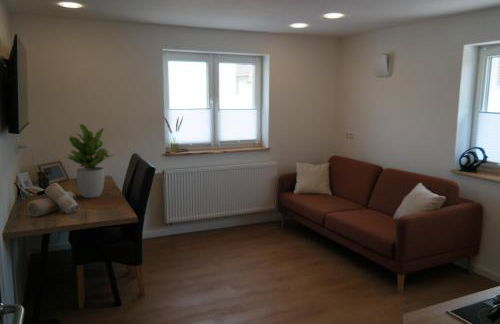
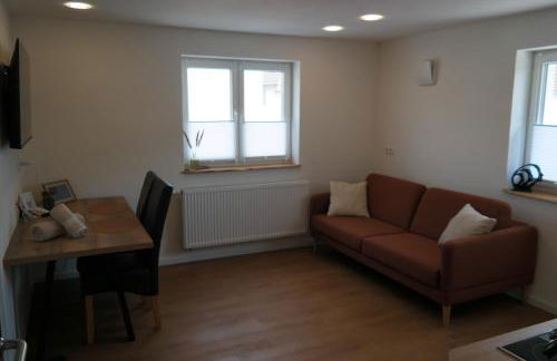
- potted plant [62,123,116,199]
